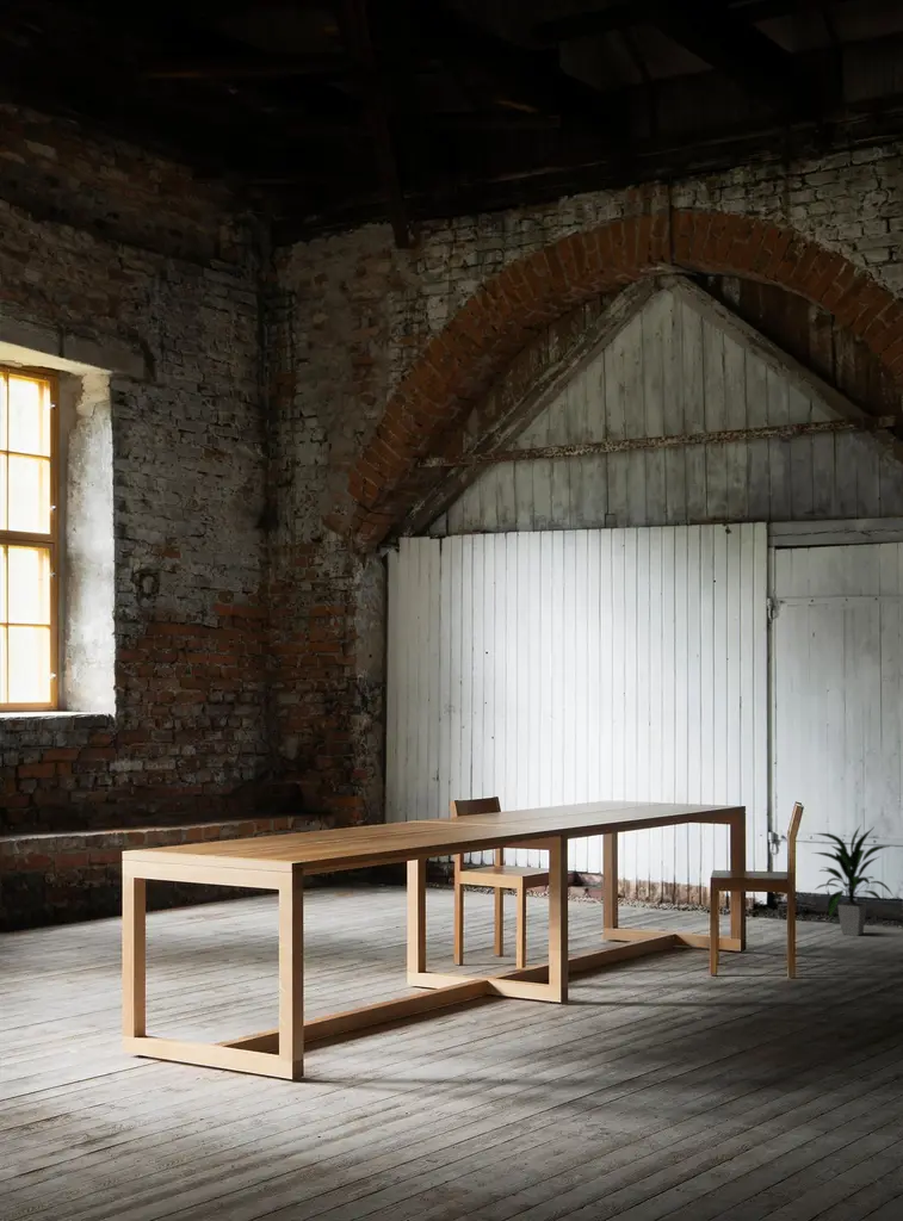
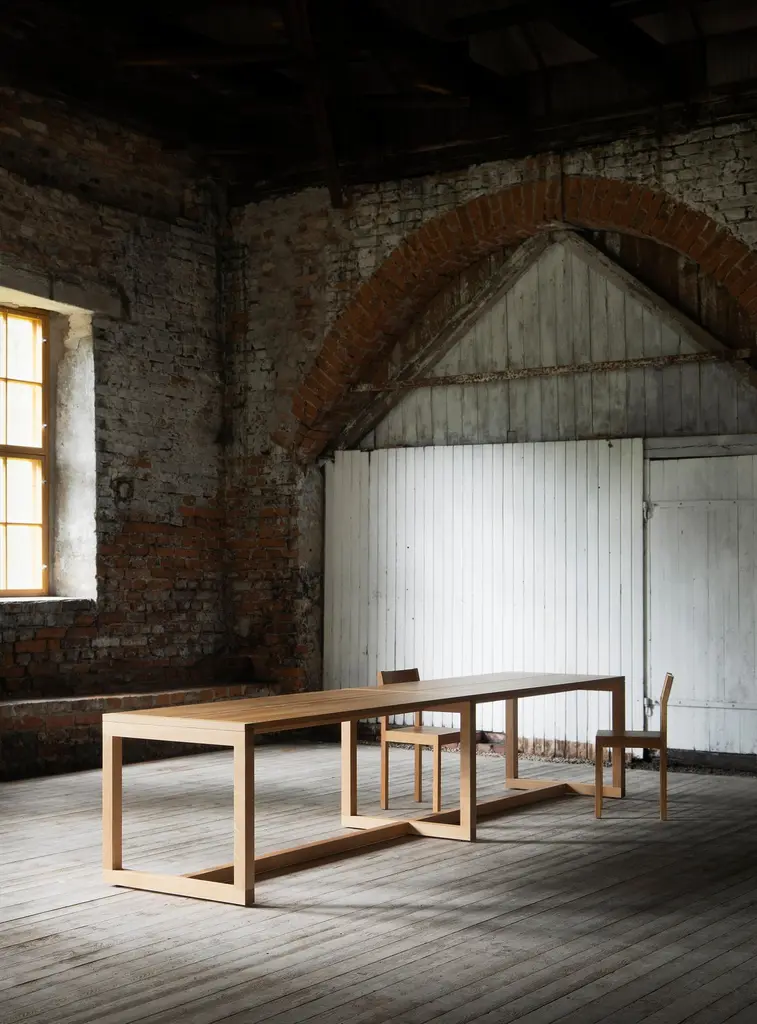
- indoor plant [812,825,895,937]
